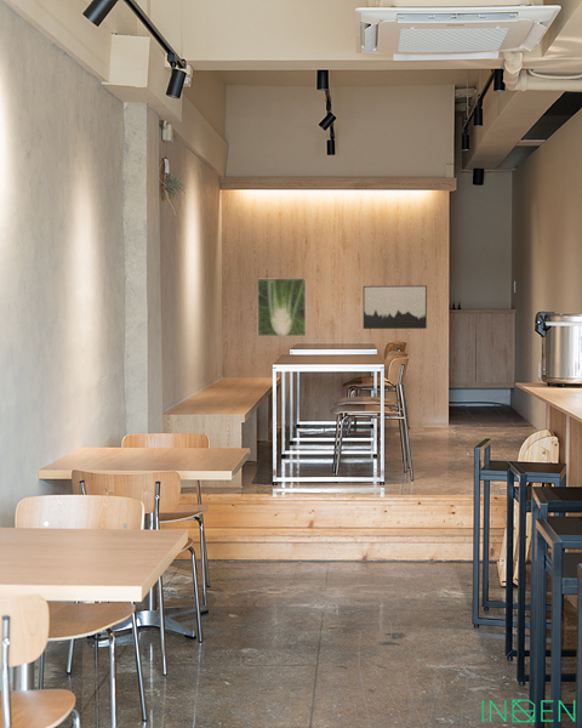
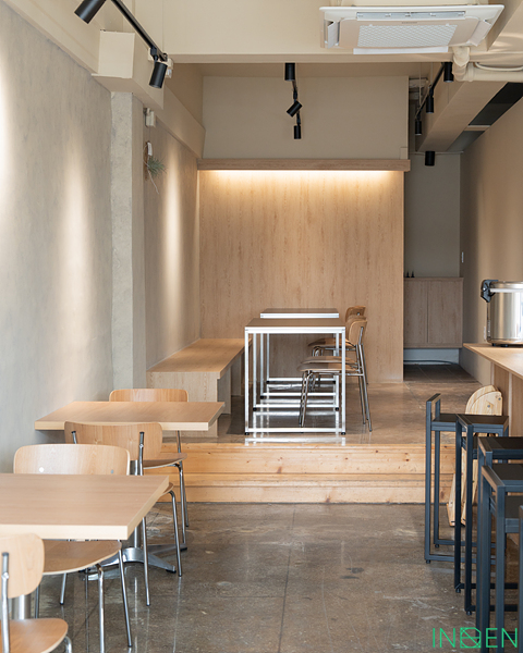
- wall art [363,285,428,330]
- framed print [256,277,307,337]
